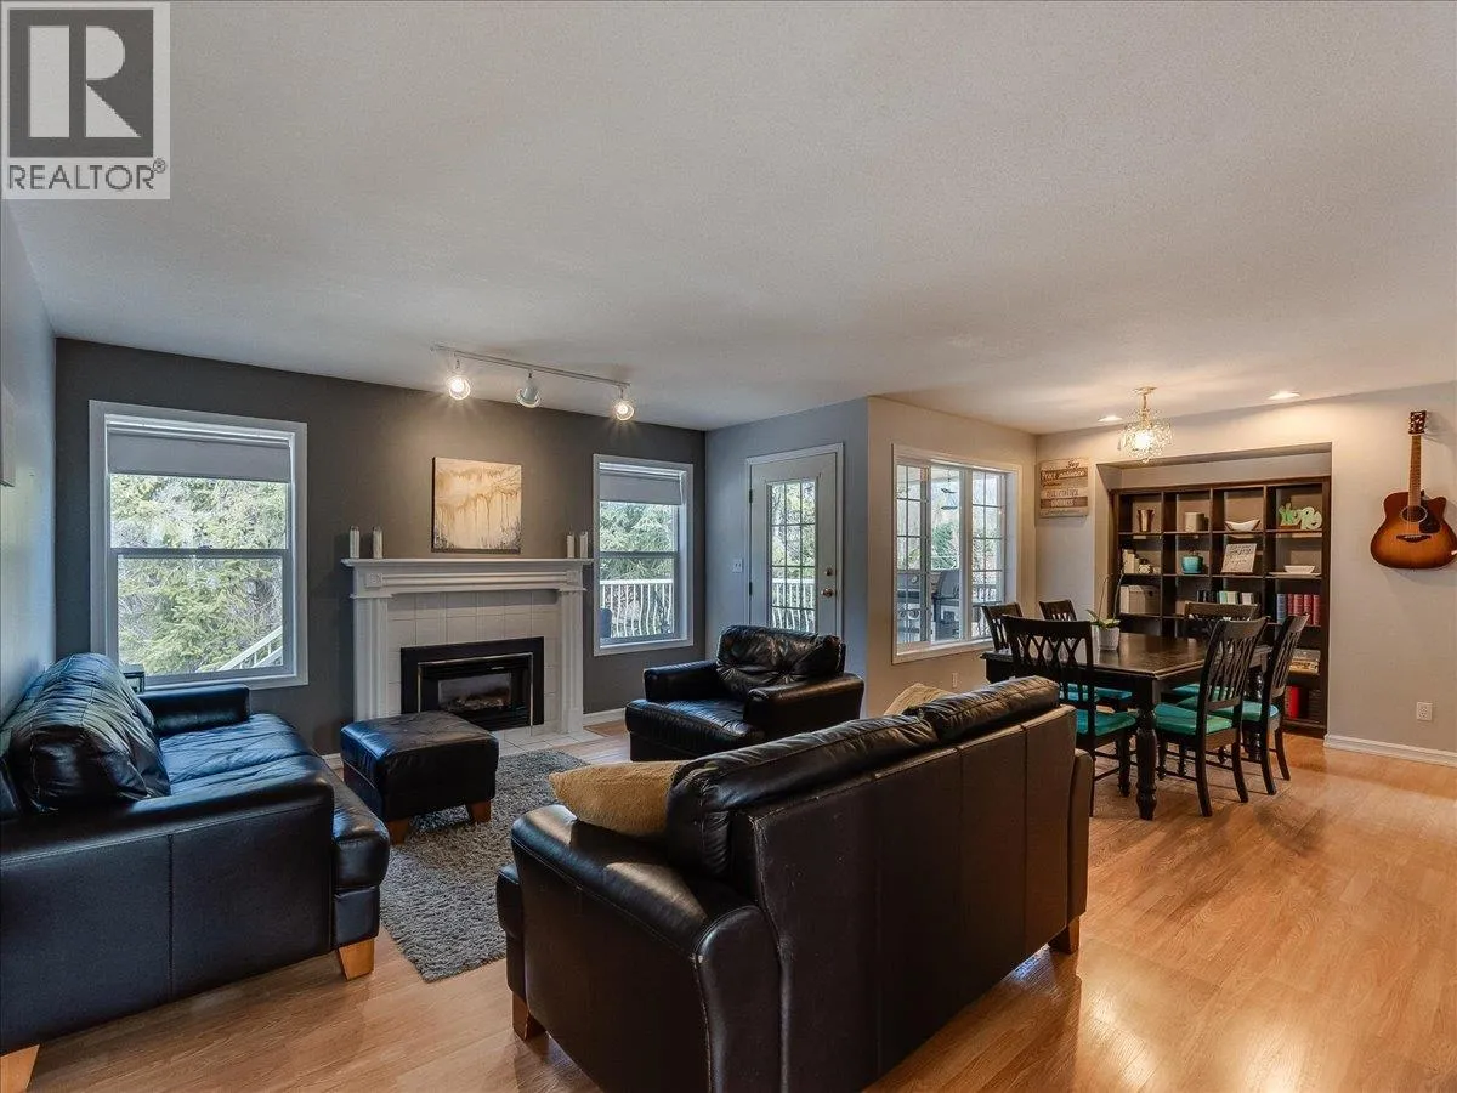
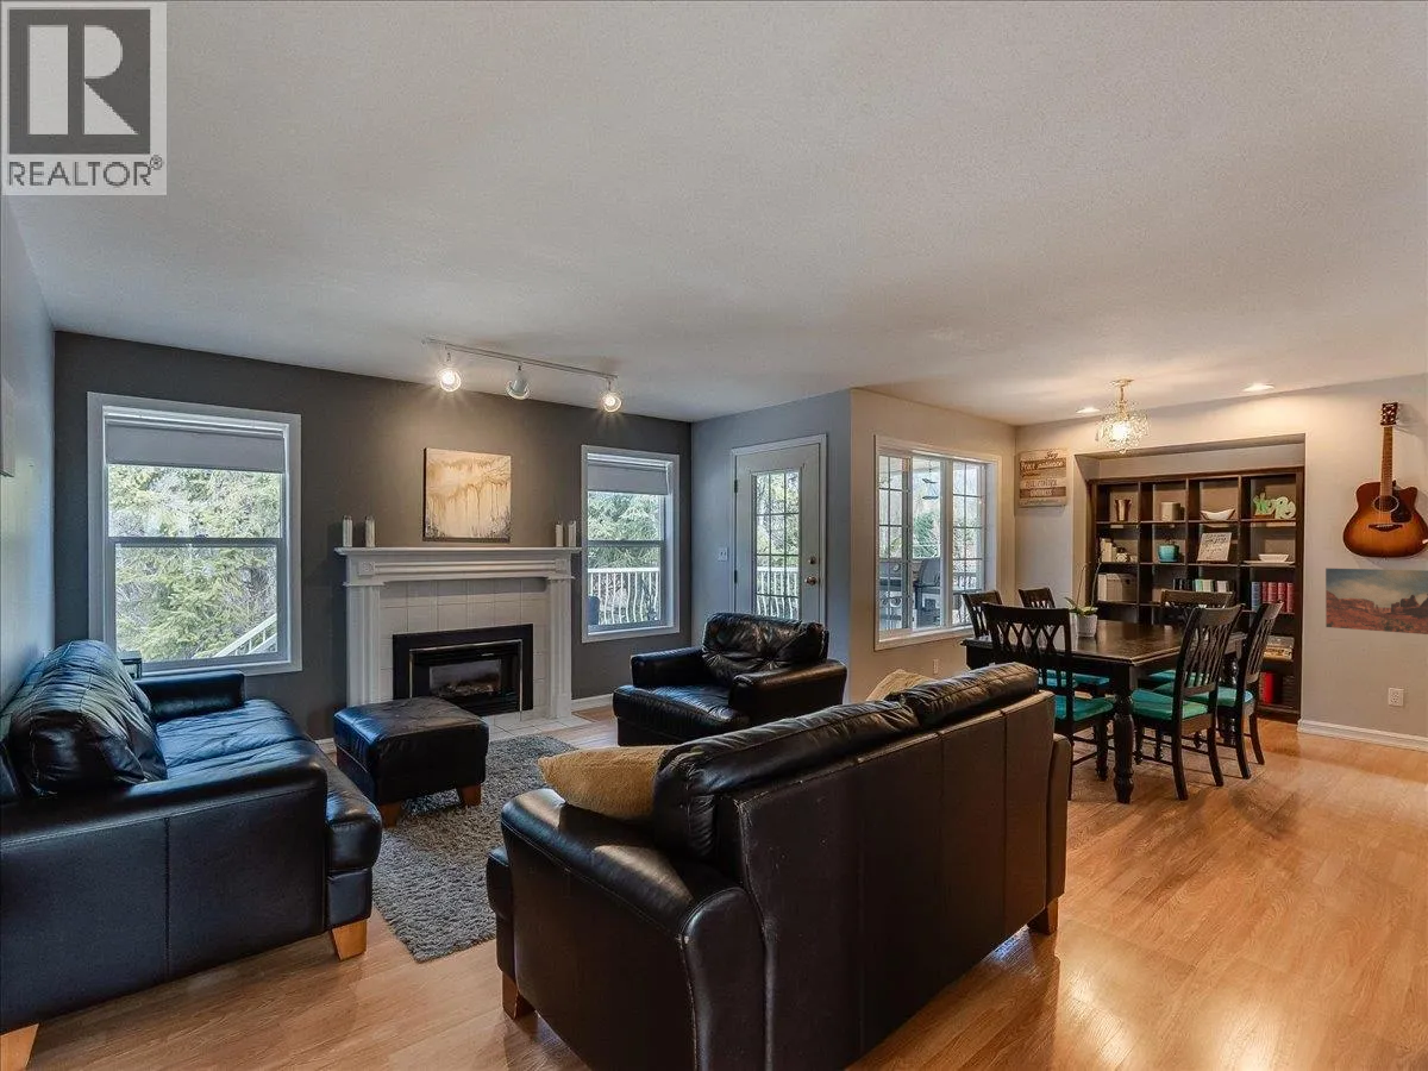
+ wall art [1324,566,1428,635]
